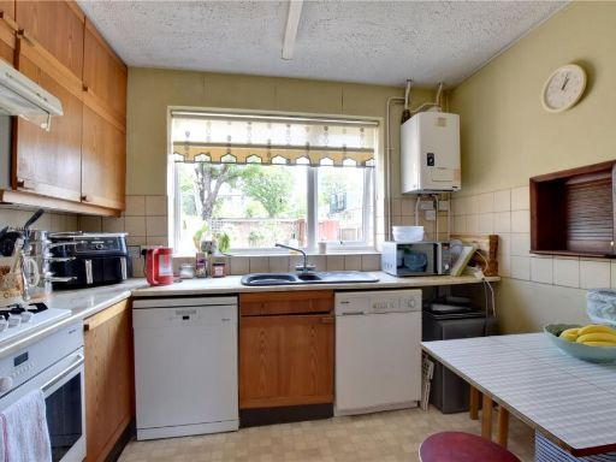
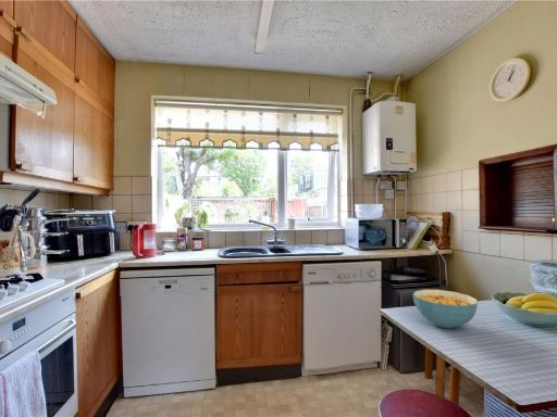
+ cereal bowl [411,289,479,329]
